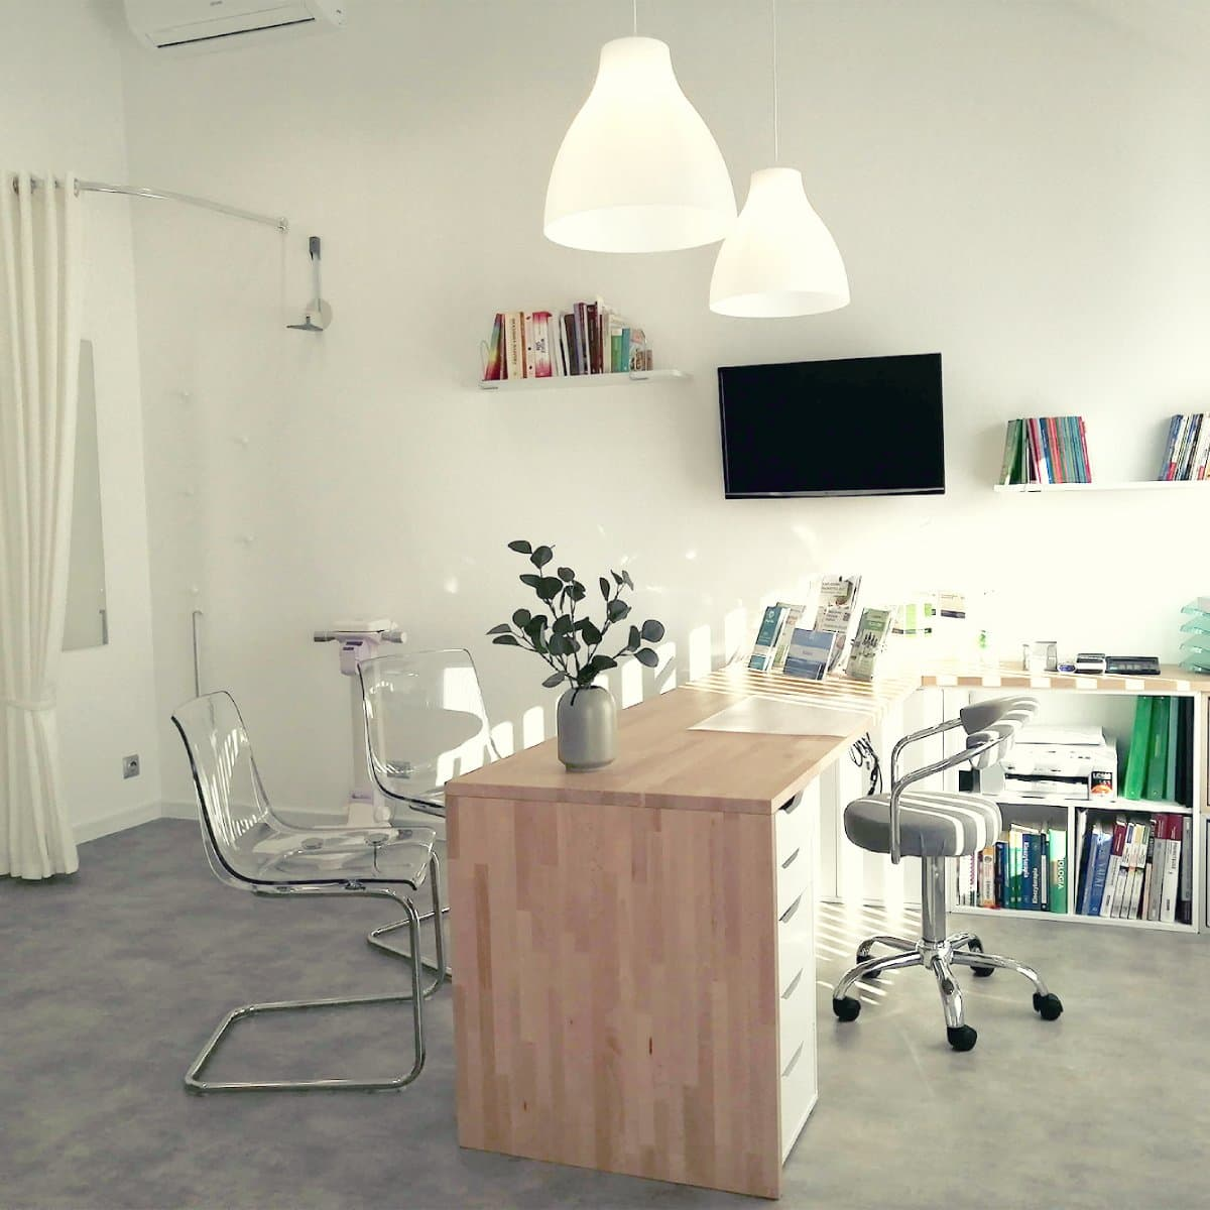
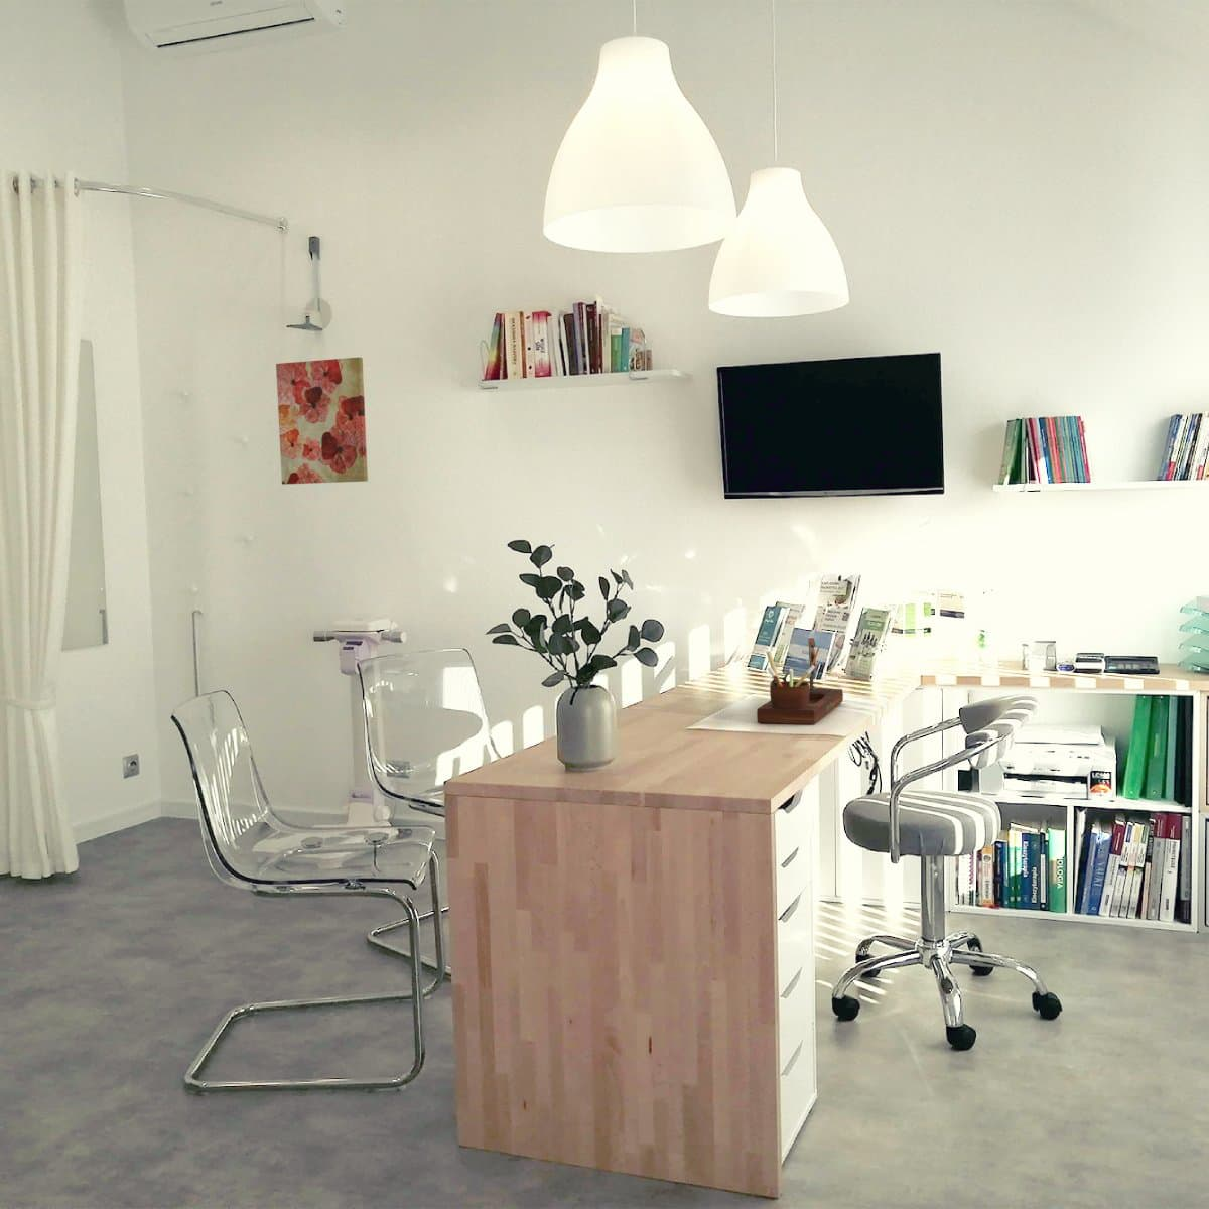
+ wall art [275,356,369,486]
+ desk organizer [755,637,845,726]
